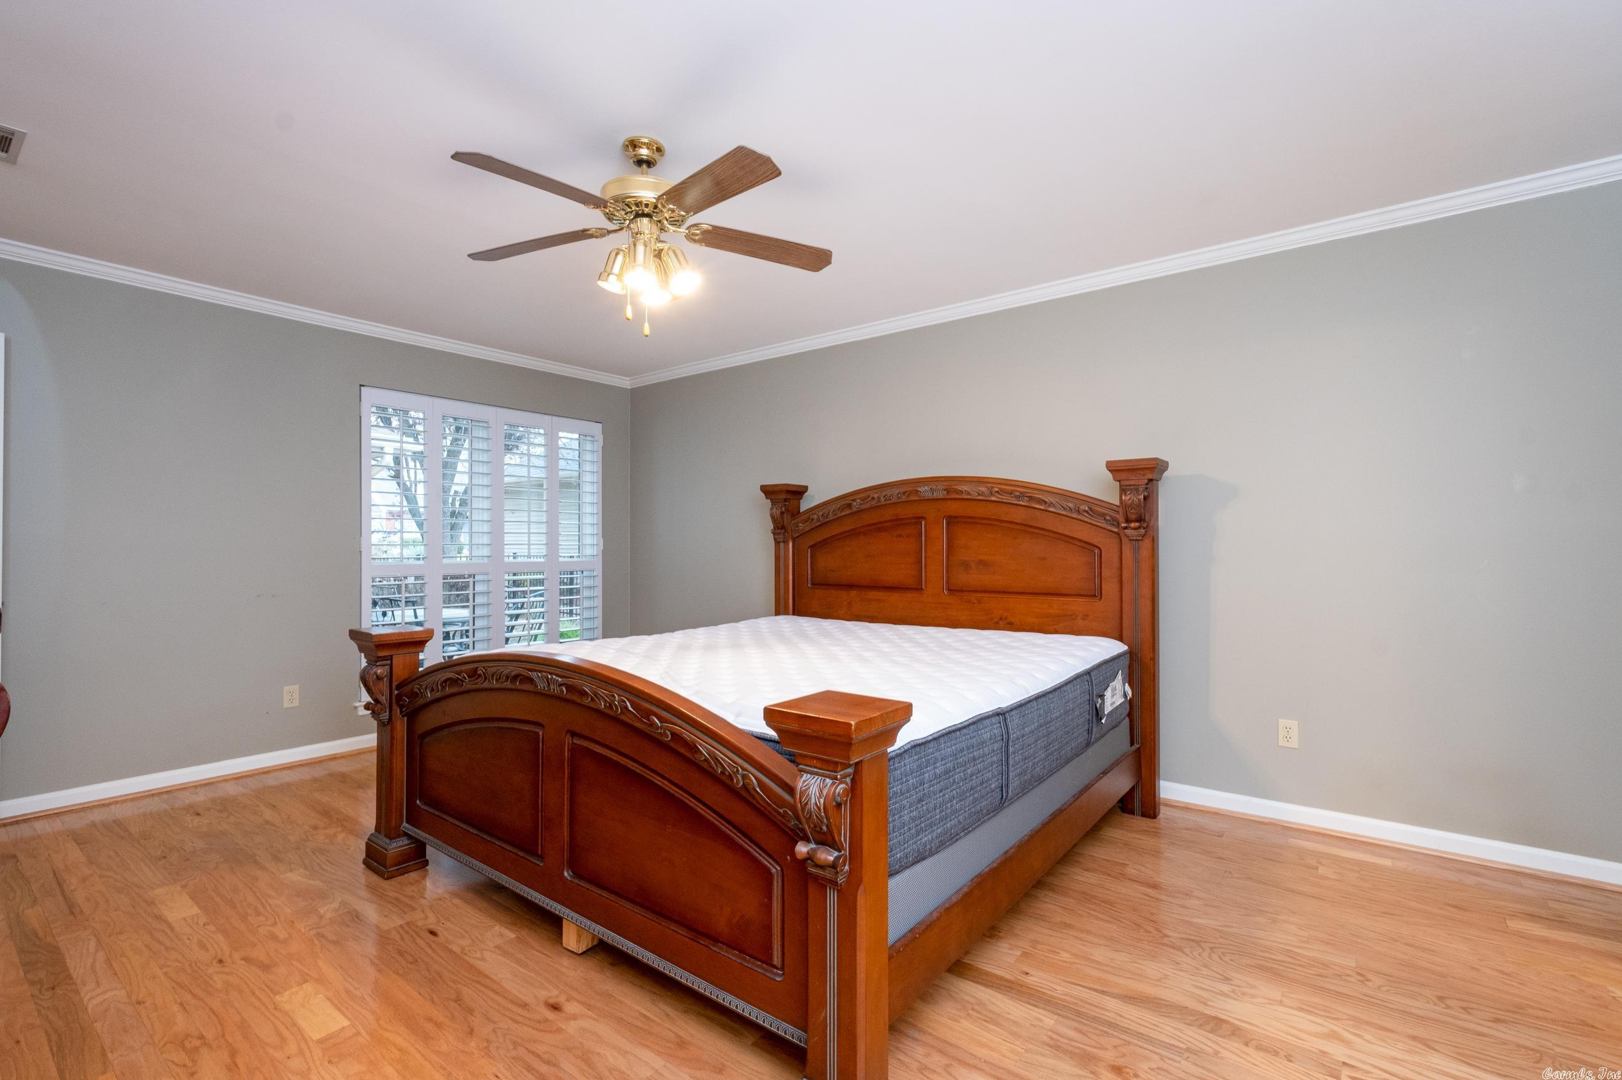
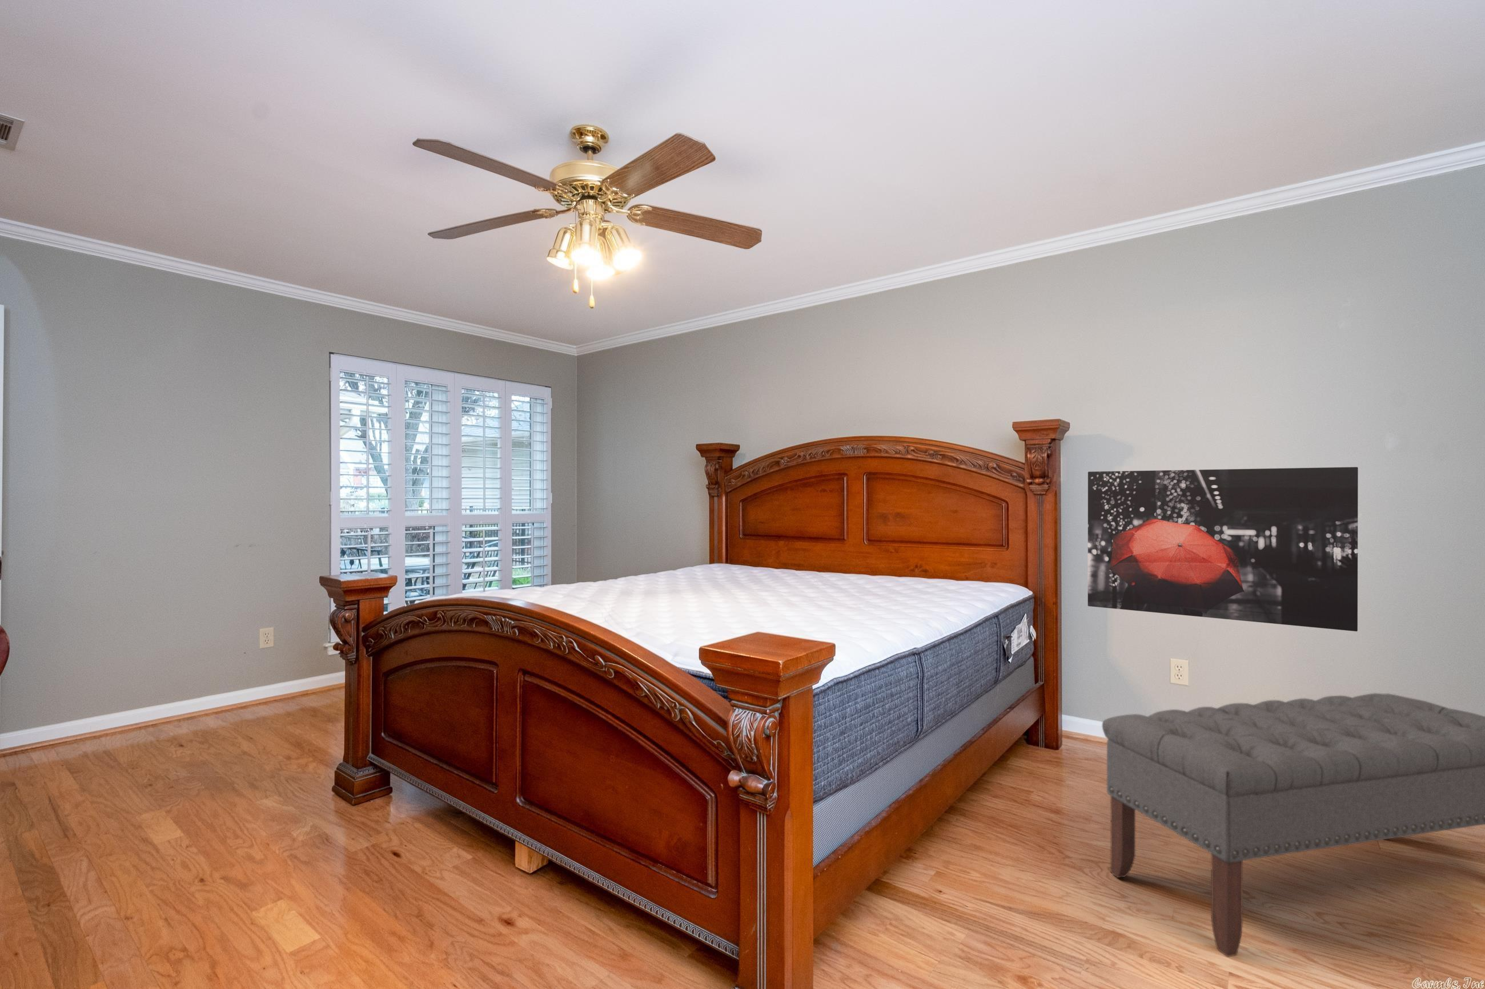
+ wall art [1086,466,1359,631]
+ bench [1102,693,1485,958]
